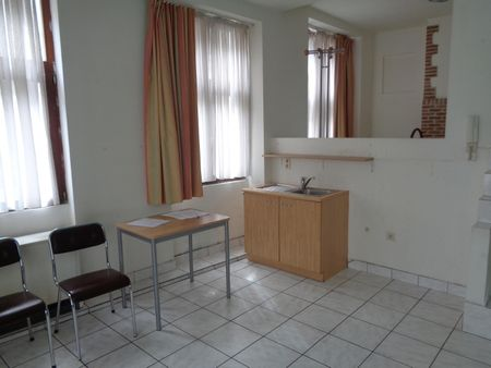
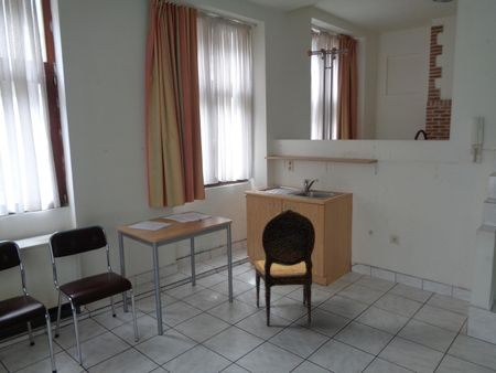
+ dining chair [254,207,316,327]
